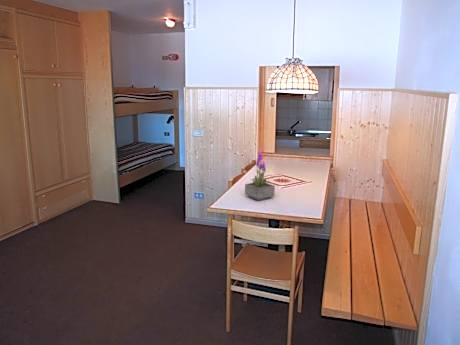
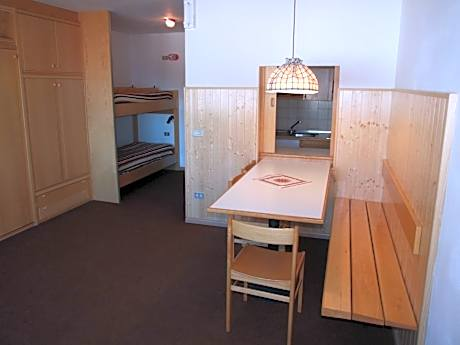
- potted plant [244,148,276,201]
